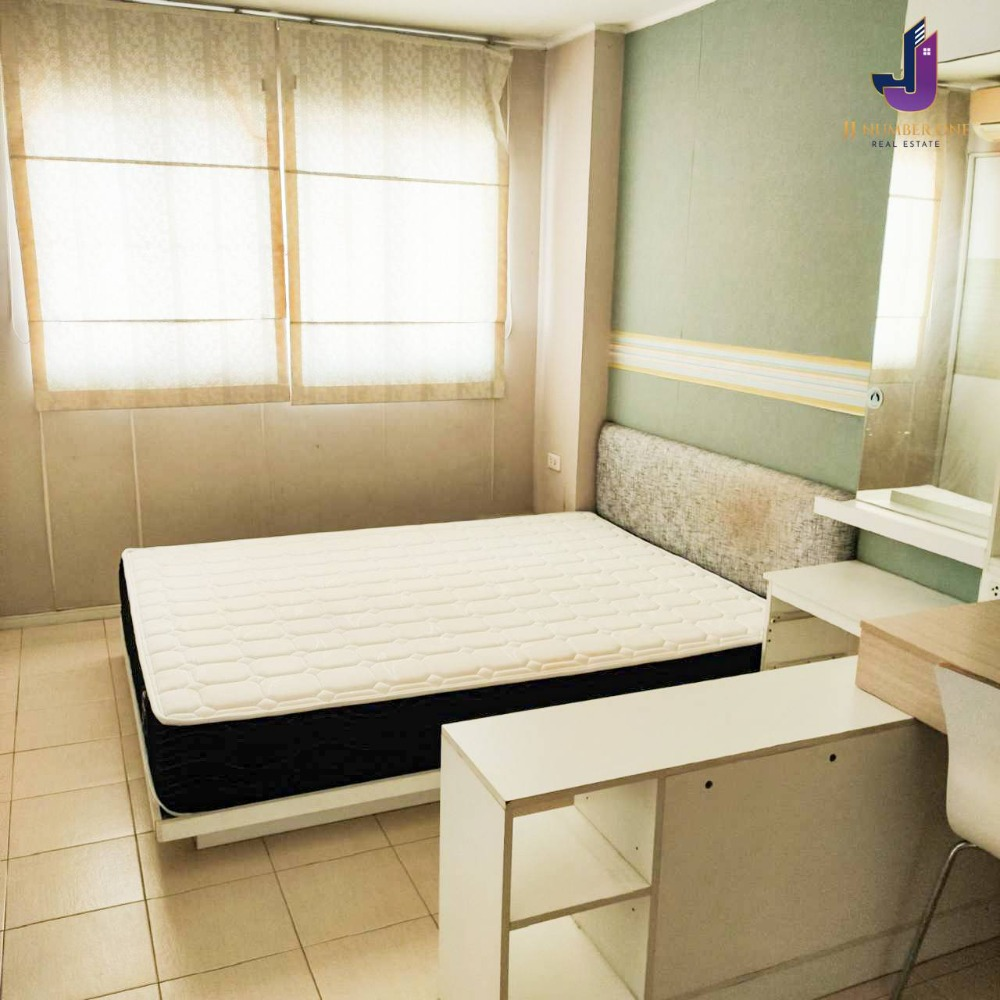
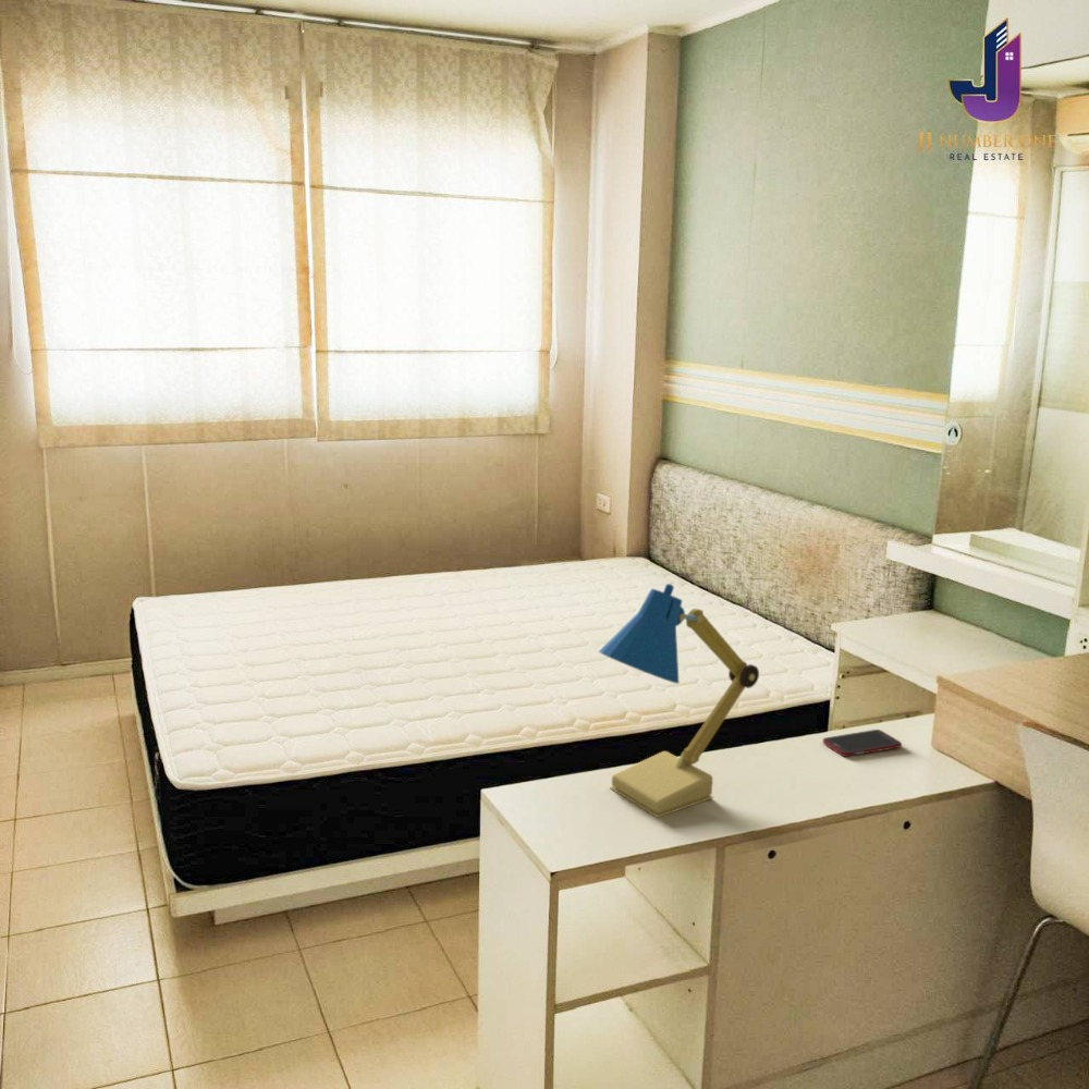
+ desk lamp [598,583,760,819]
+ cell phone [822,729,903,758]
